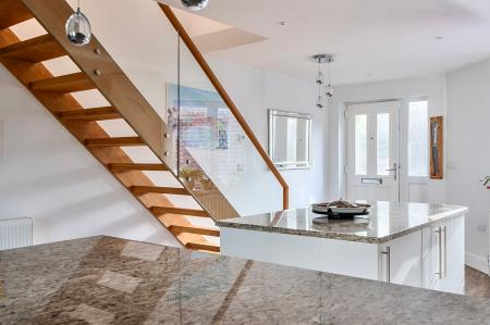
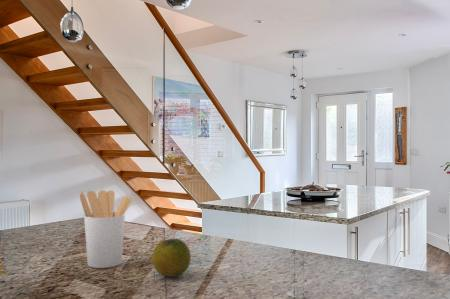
+ utensil holder [79,189,133,269]
+ fruit [151,238,192,278]
